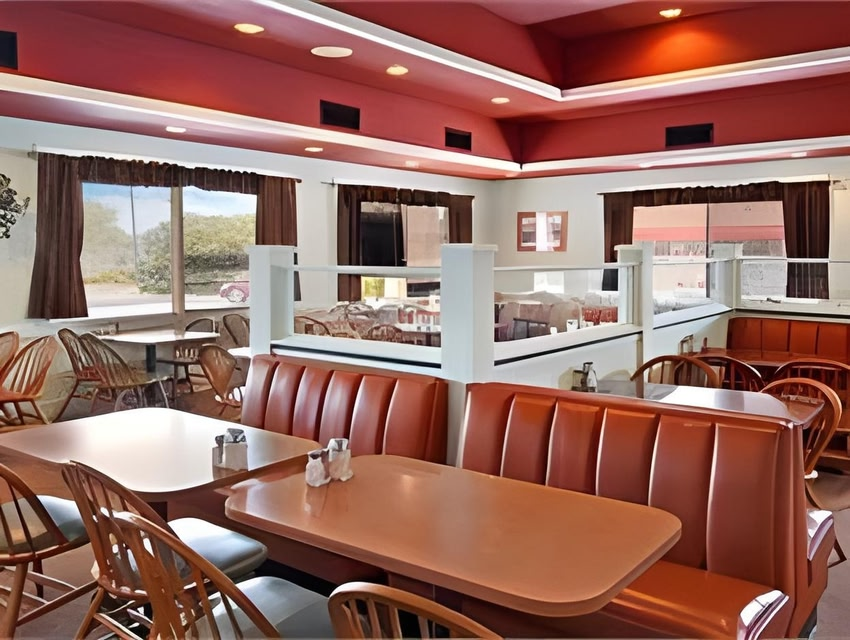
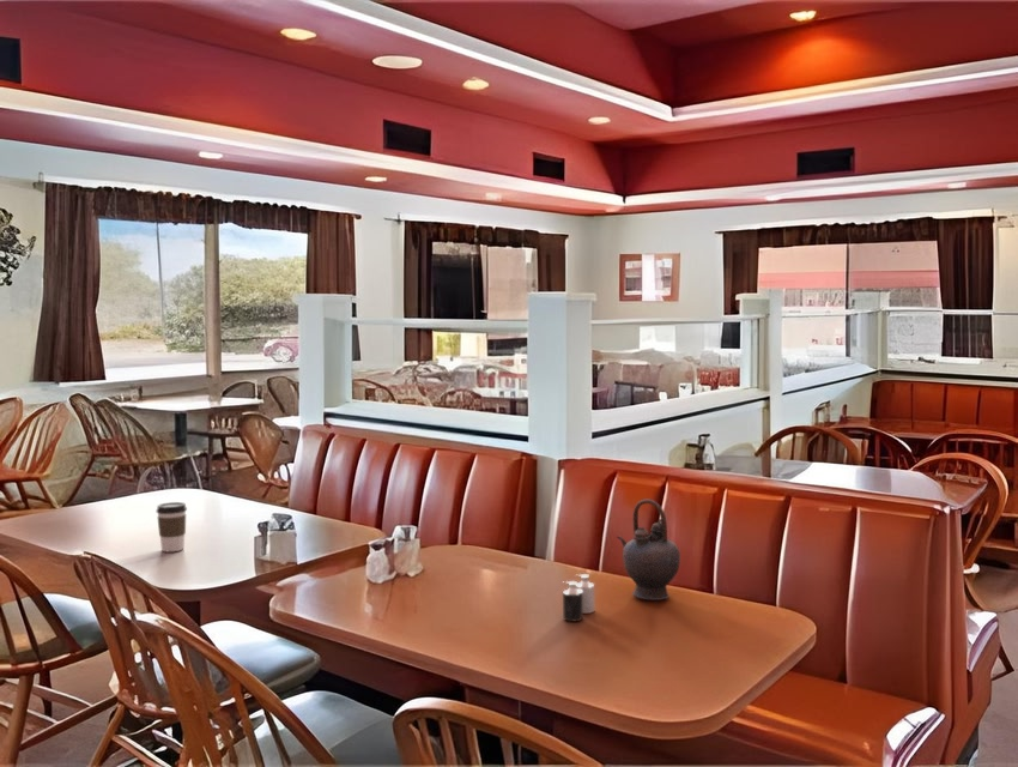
+ candle [560,573,595,622]
+ teapot [616,499,681,602]
+ coffee cup [156,501,188,552]
